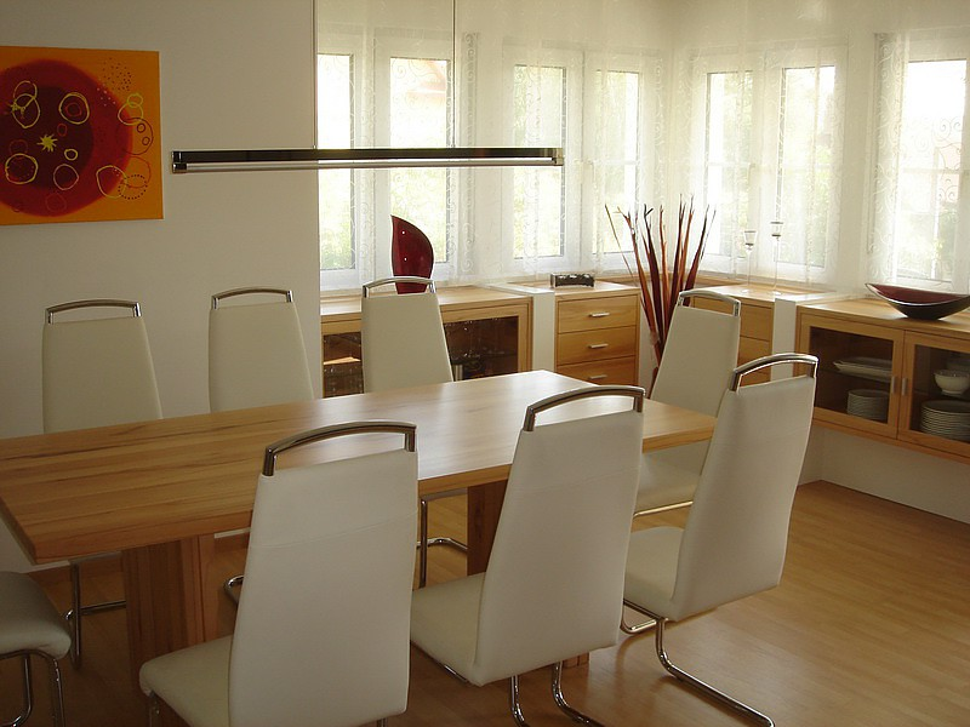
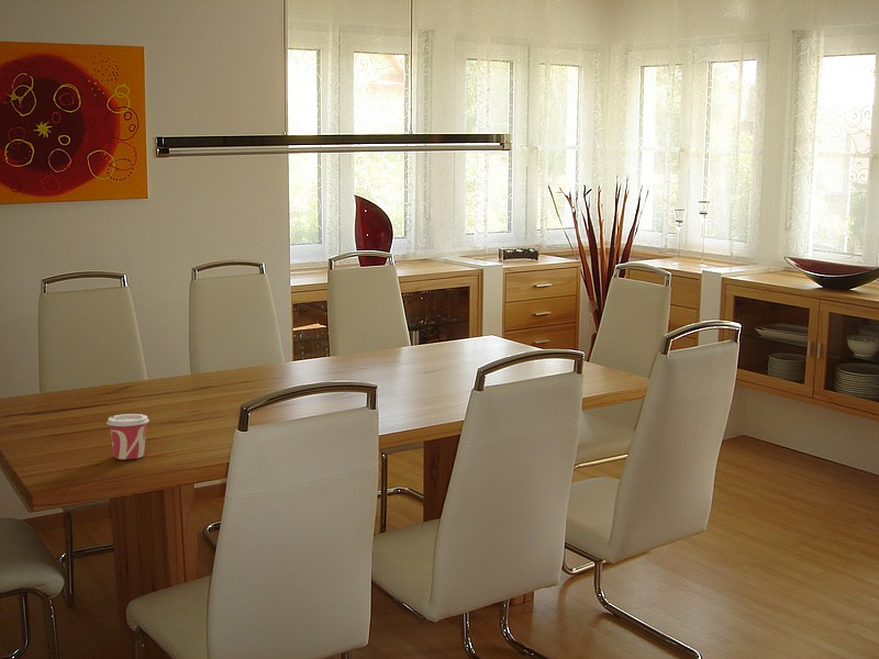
+ cup [105,413,151,460]
